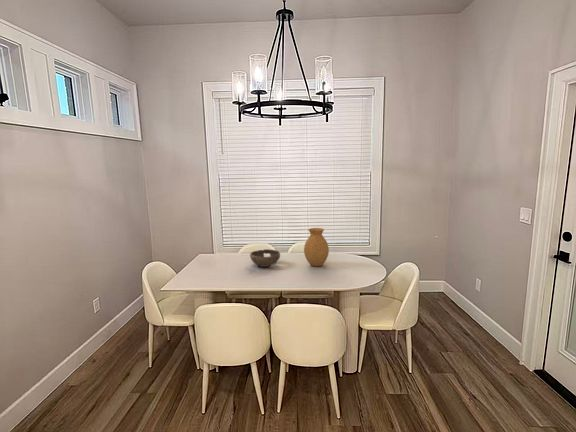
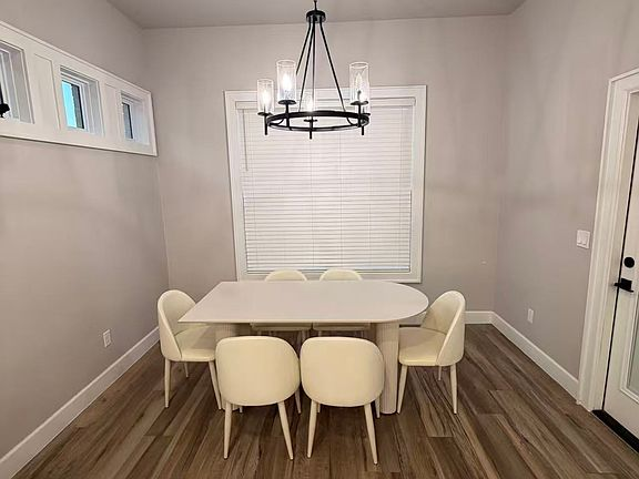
- vase [303,227,330,267]
- bowl [249,248,281,268]
